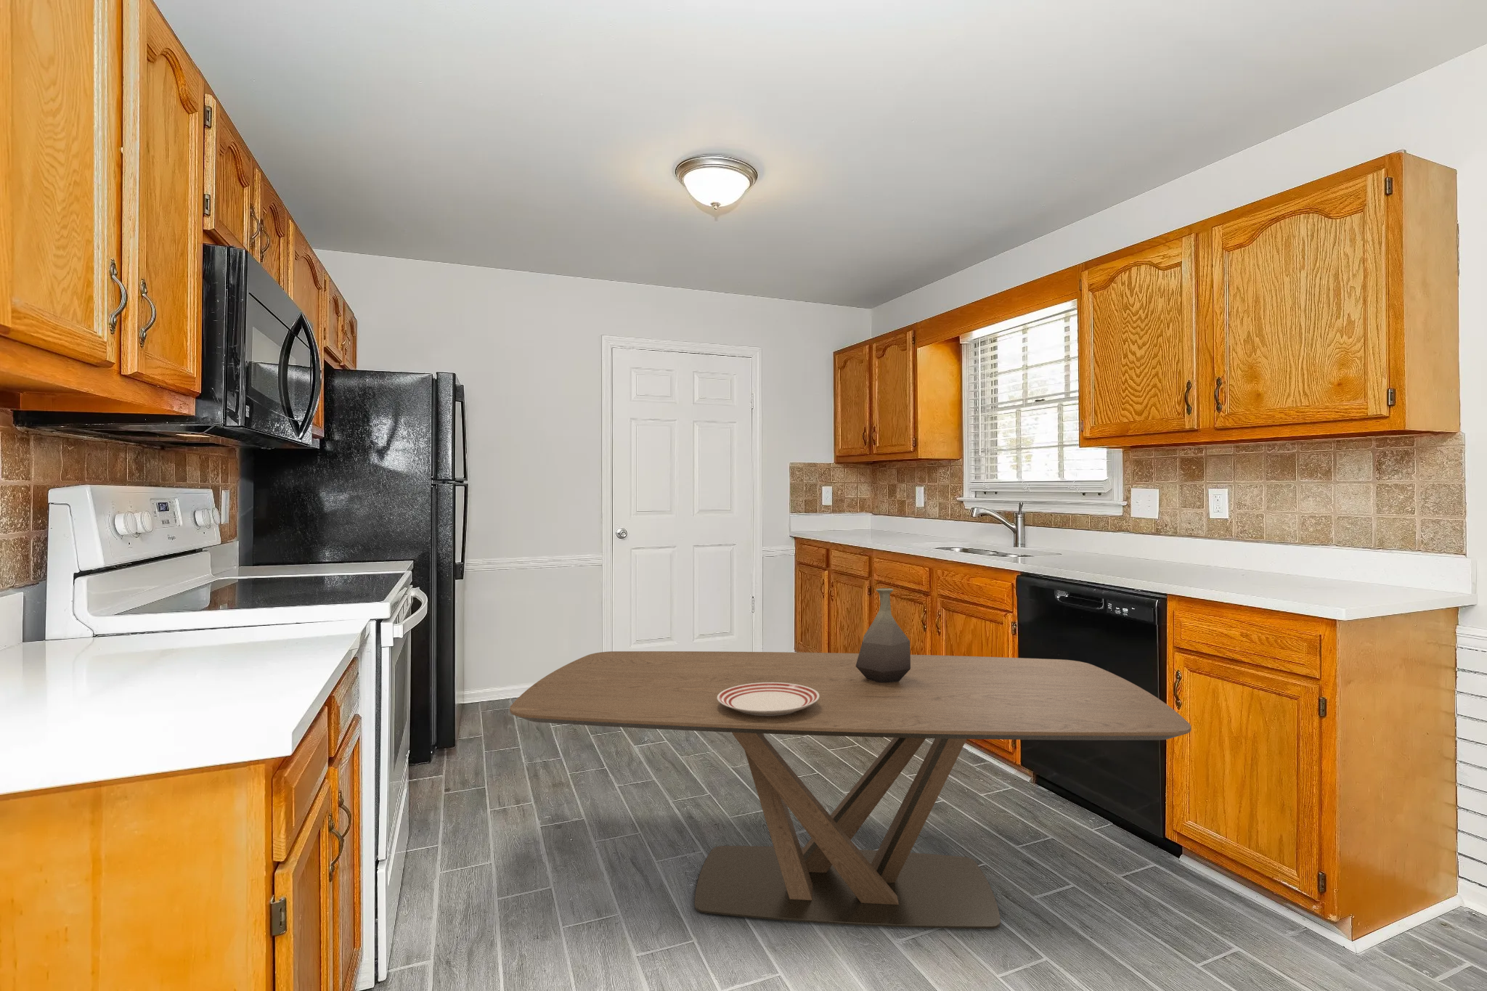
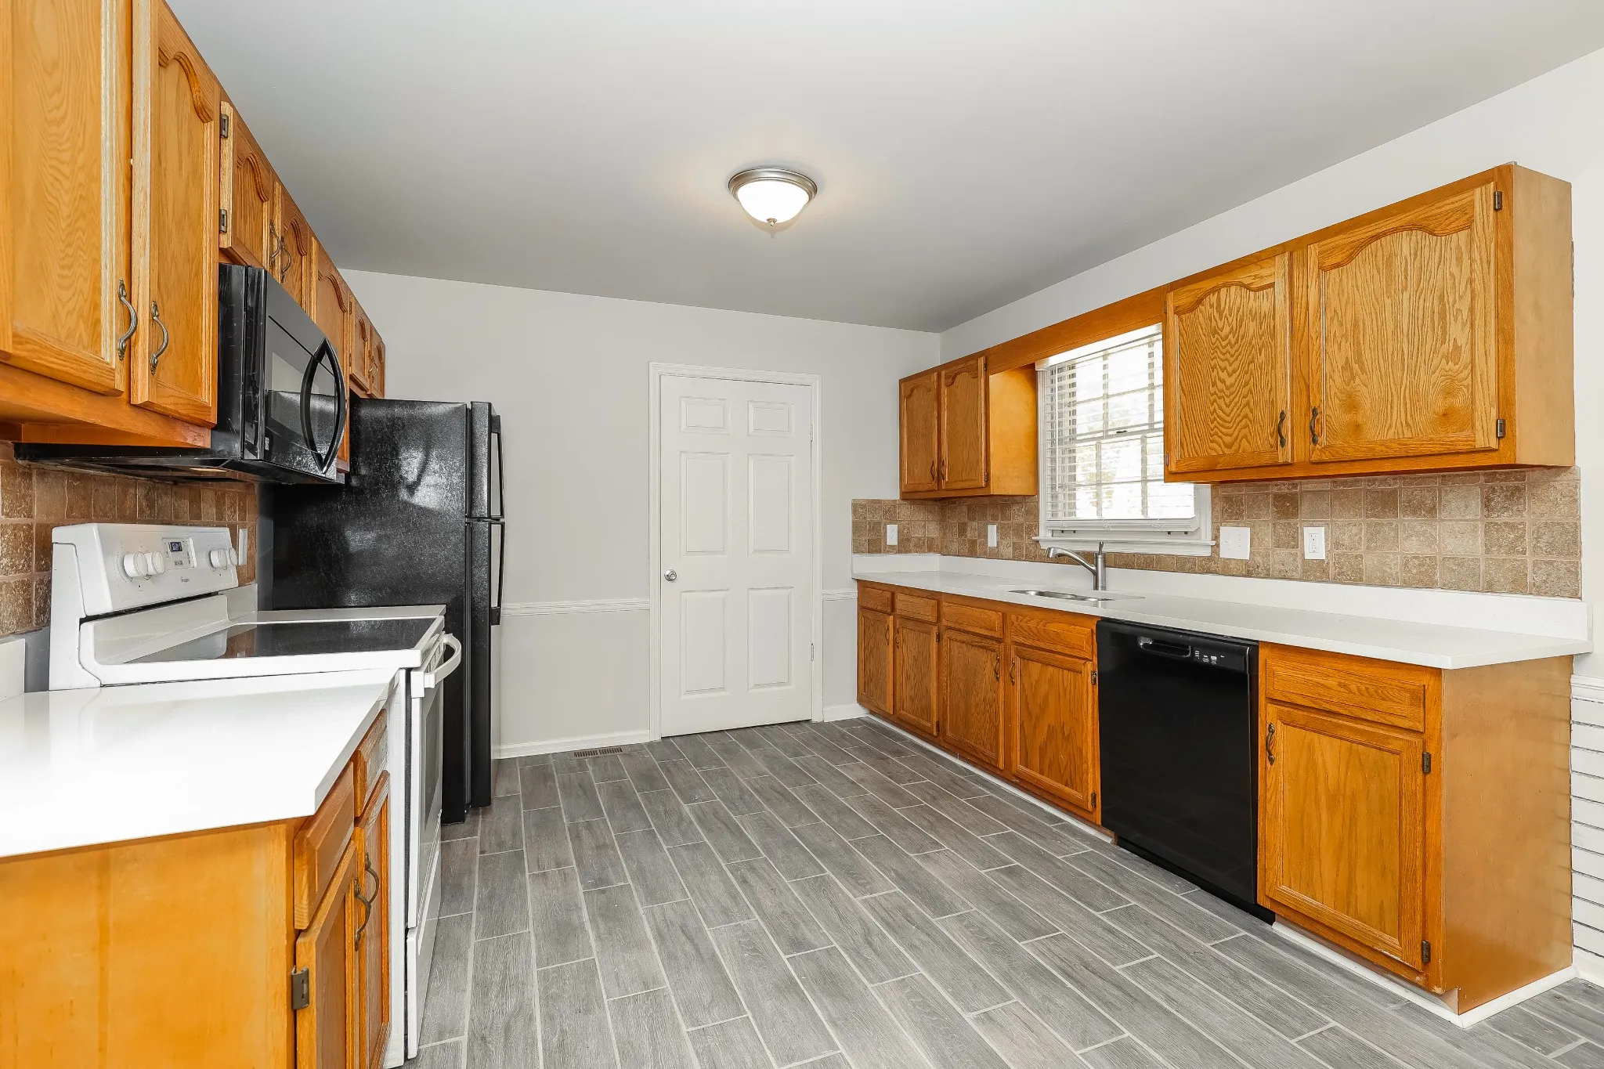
- vase [856,587,911,682]
- dinner plate [718,682,819,716]
- dining table [509,650,1192,929]
